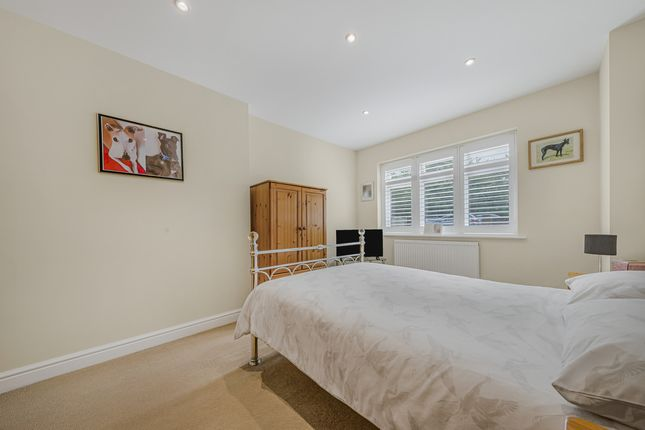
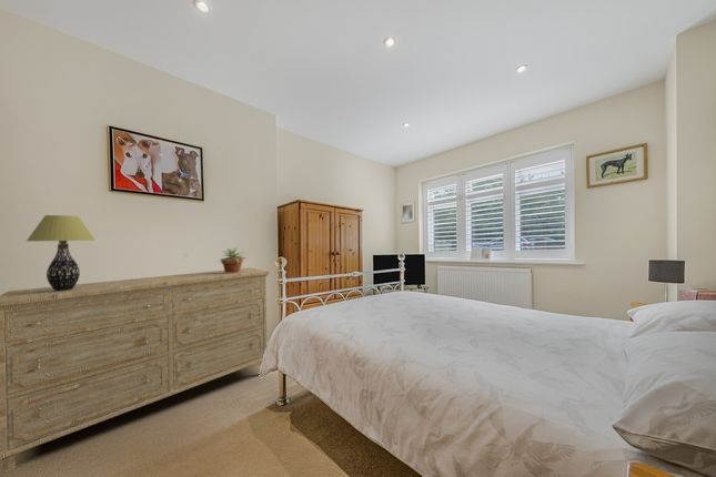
+ table lamp [26,214,97,292]
+ dresser [0,266,270,471]
+ potted plant [218,246,248,273]
